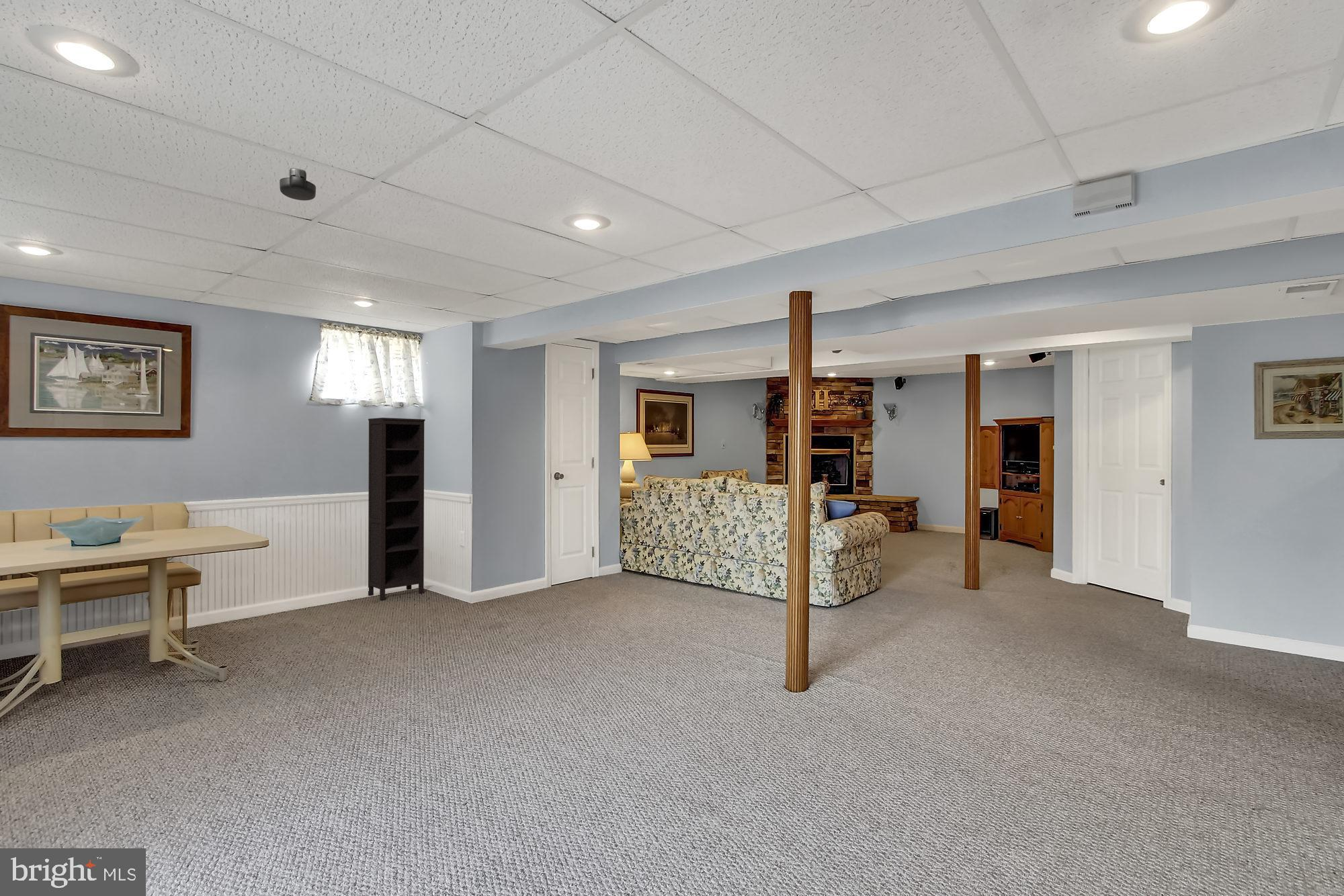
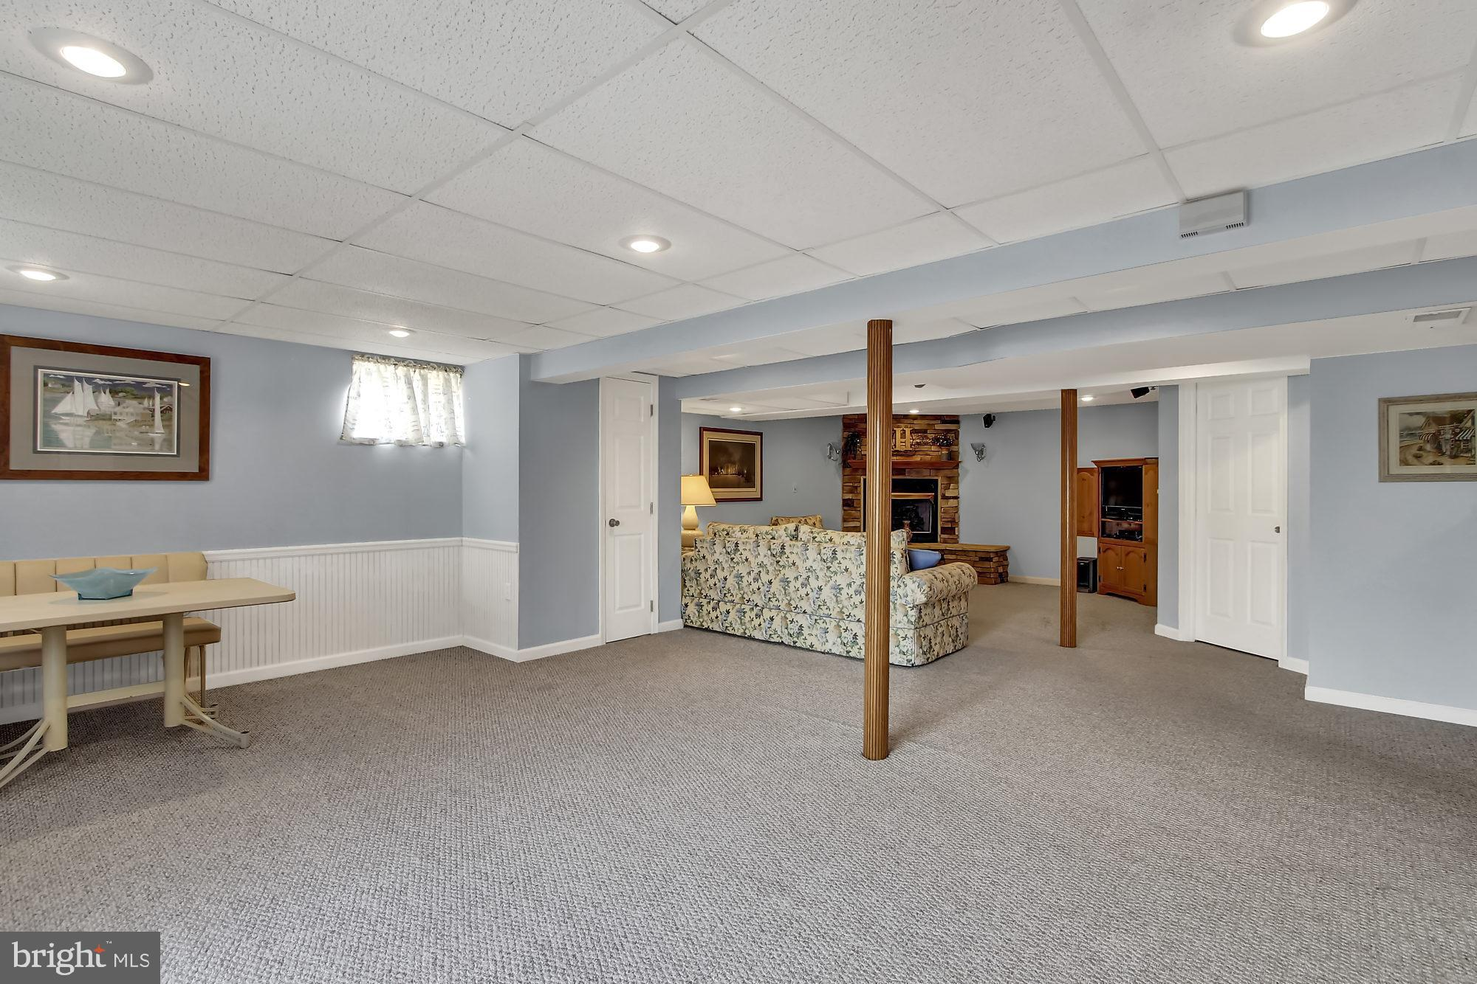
- bookcase [368,417,426,600]
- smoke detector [279,167,317,201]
